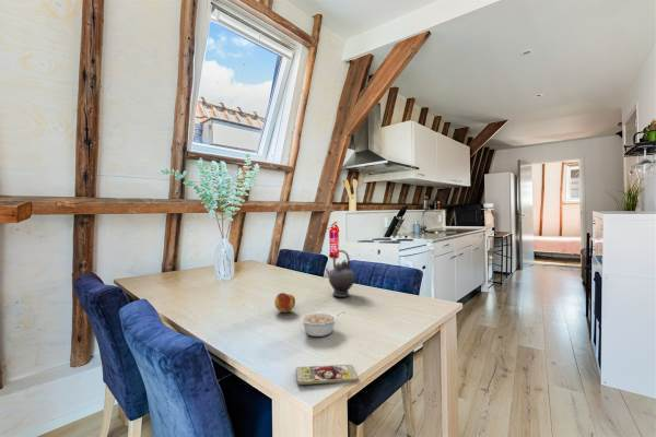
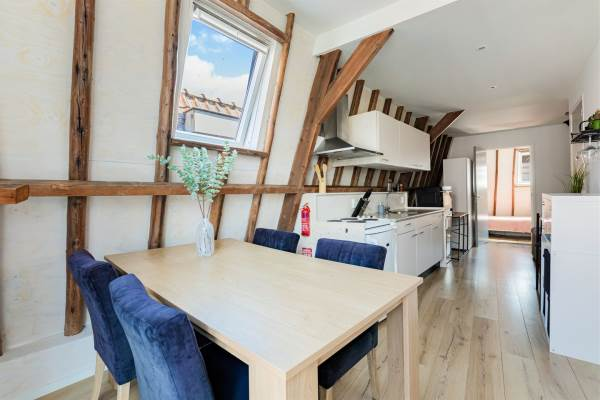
- teapot [324,249,355,298]
- smartphone [295,364,360,386]
- fruit [273,292,296,314]
- legume [300,311,345,338]
